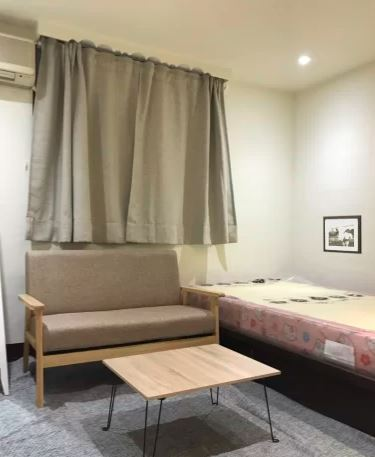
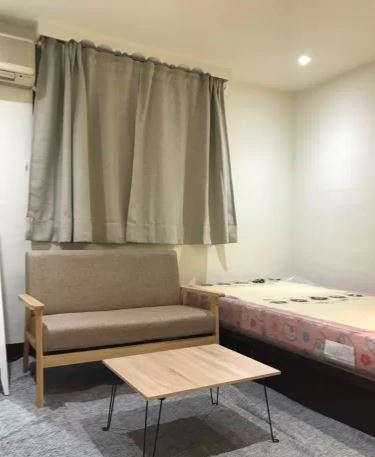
- picture frame [322,214,363,255]
